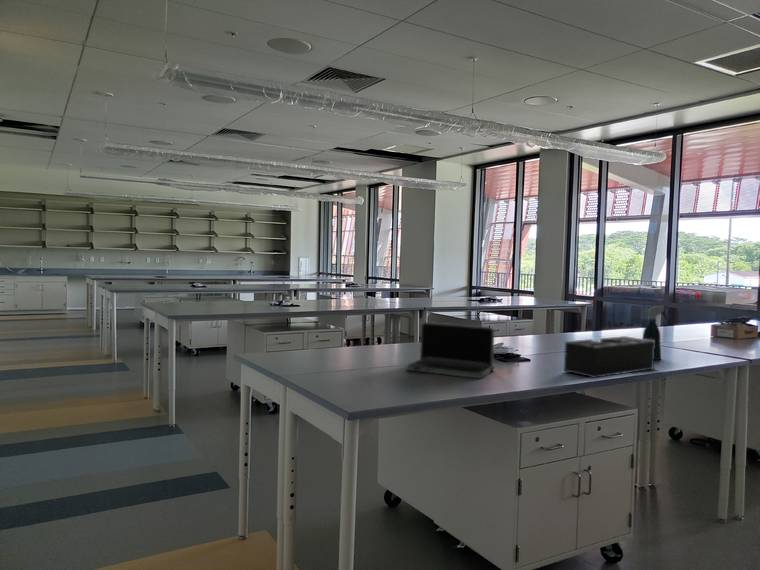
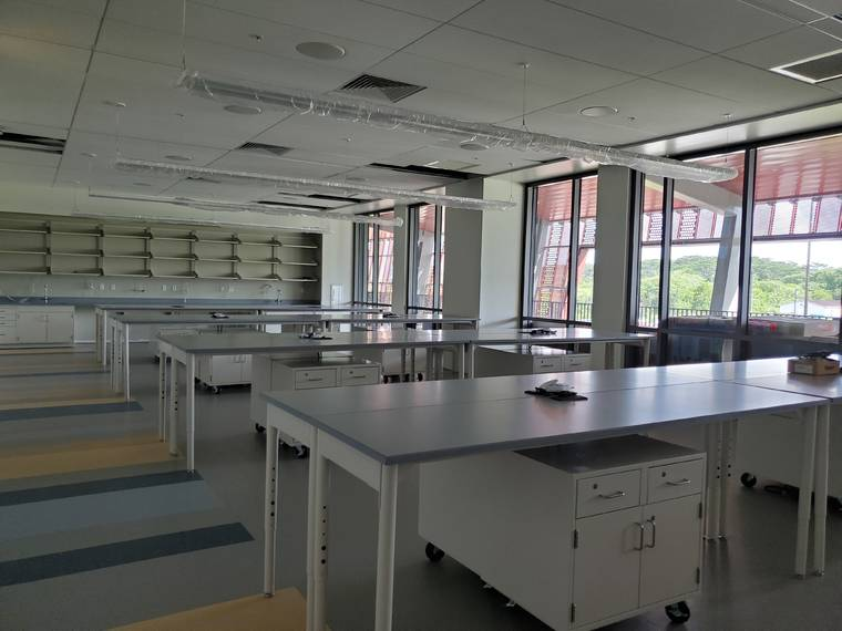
- spray bottle [642,305,670,361]
- desk organizer [563,335,655,379]
- laptop [406,321,495,380]
